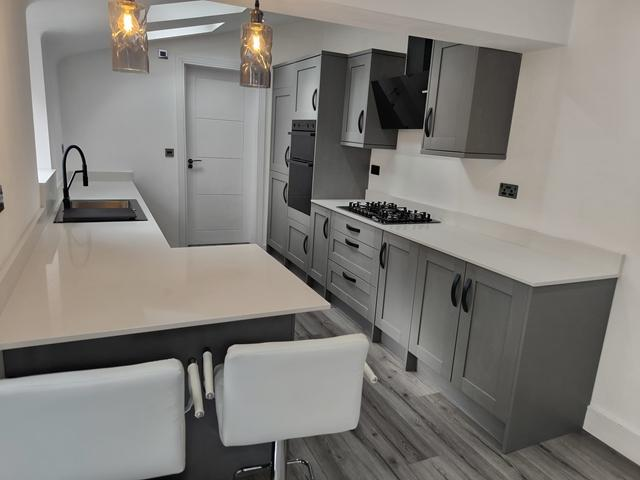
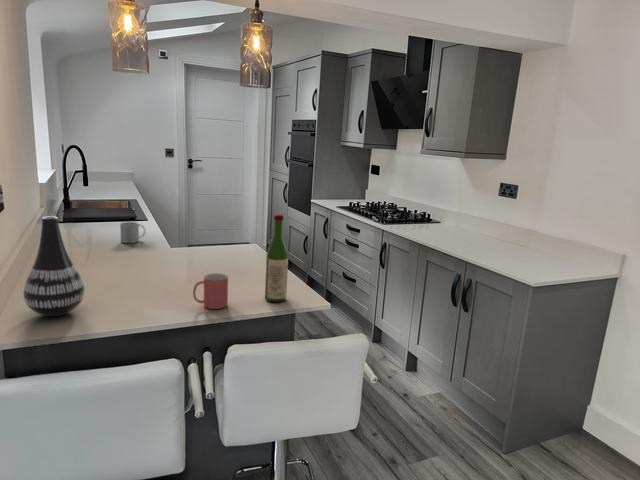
+ vase [22,216,86,318]
+ mug [192,272,229,310]
+ mug [119,221,146,244]
+ wine bottle [264,214,289,303]
